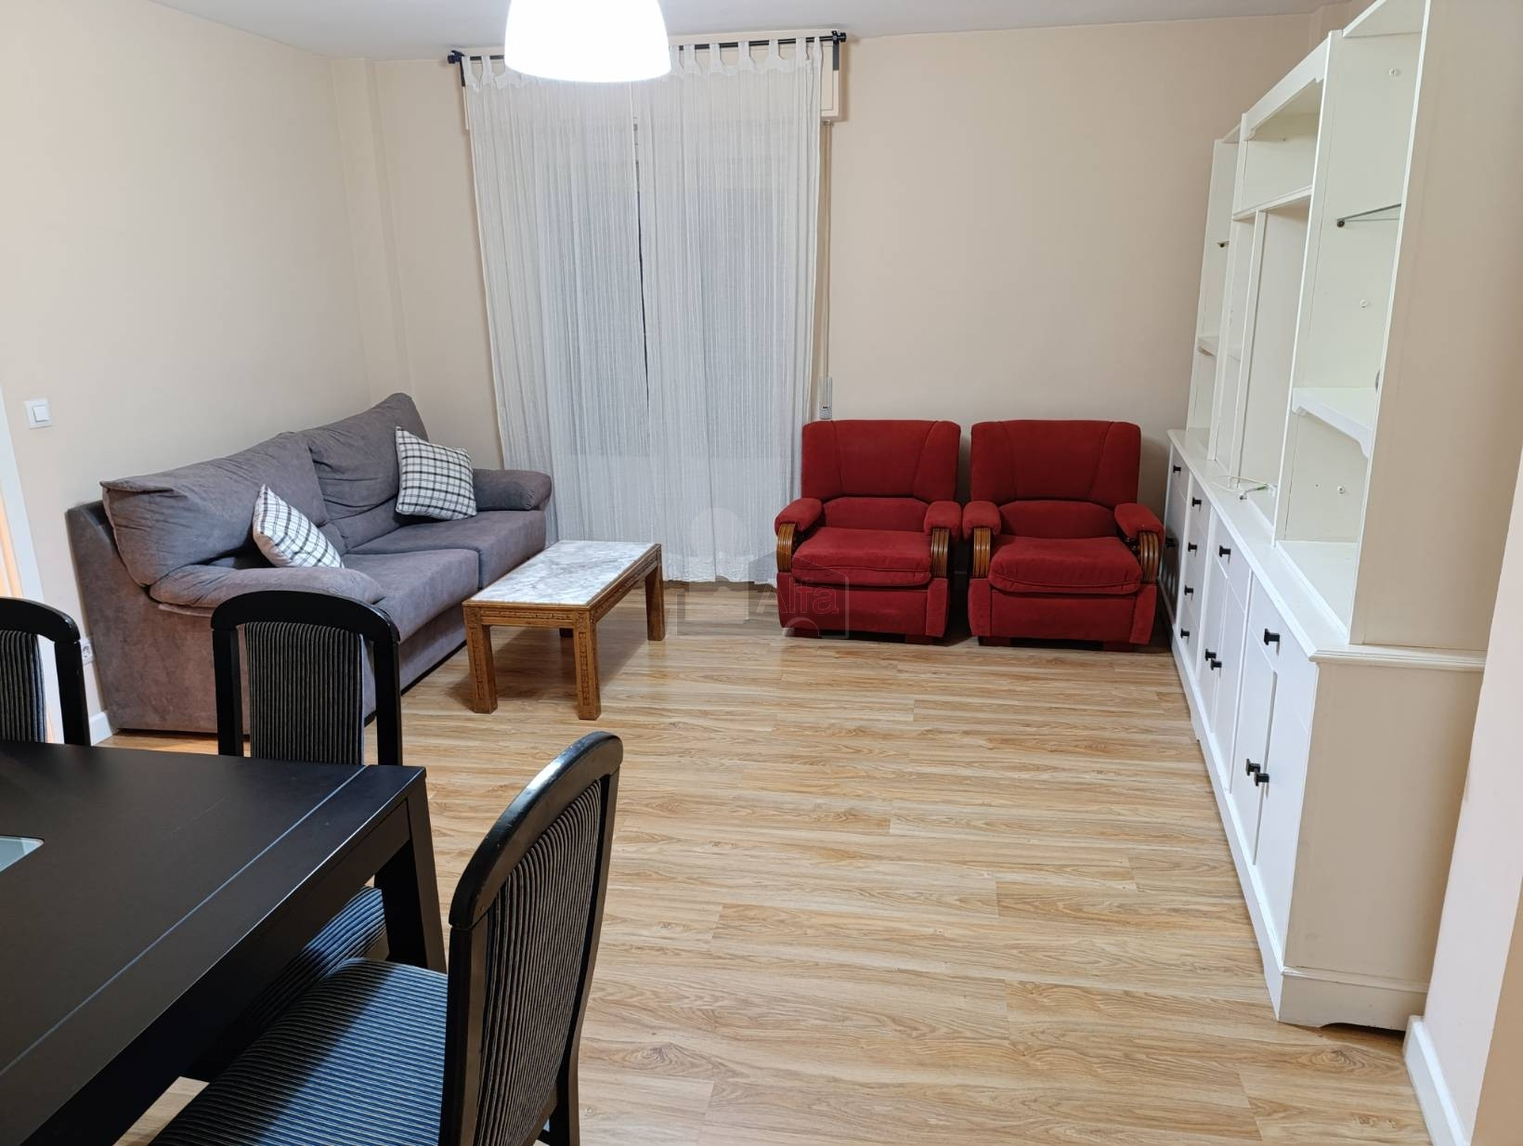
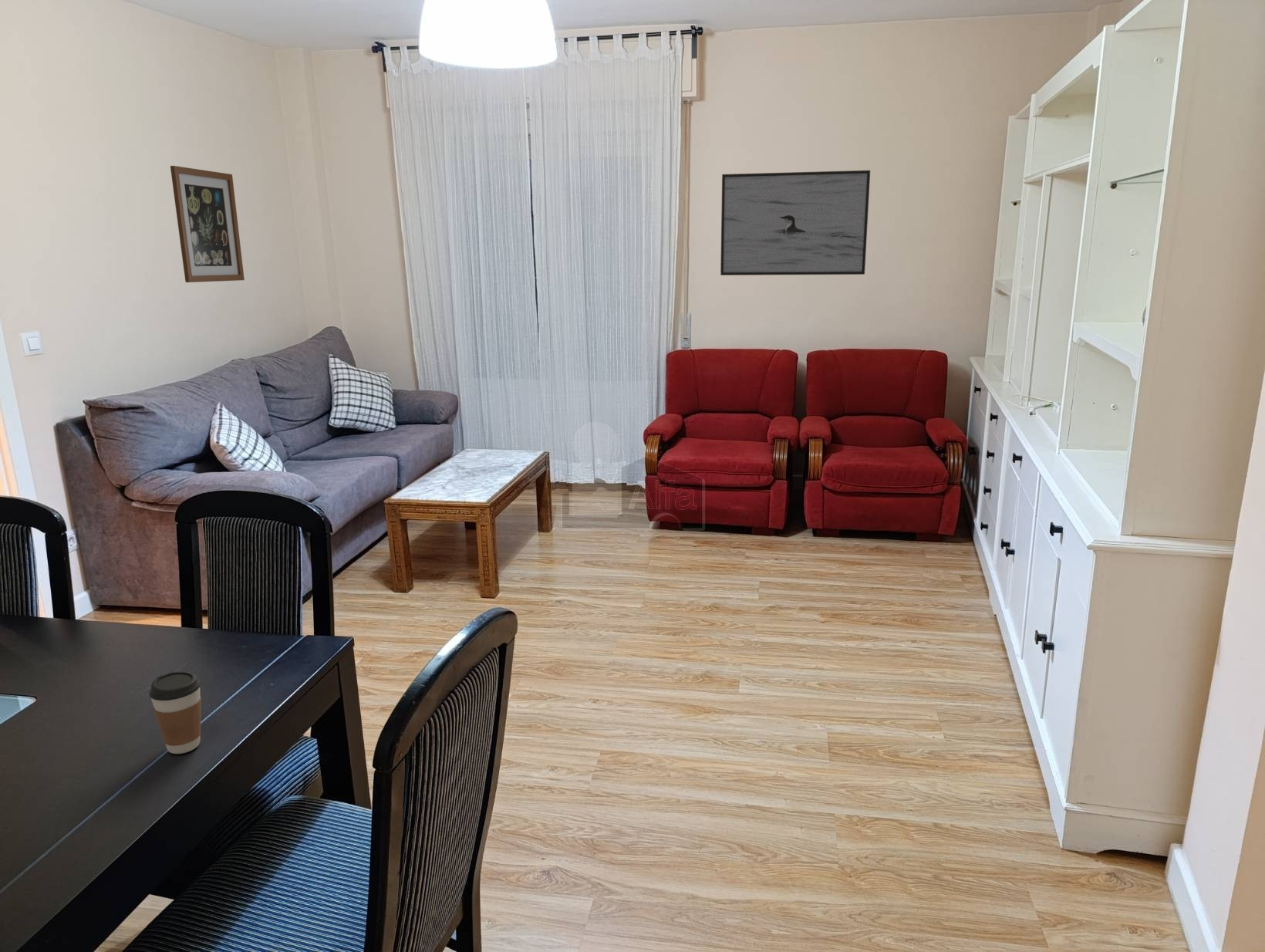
+ wall art [170,165,245,283]
+ coffee cup [148,670,202,755]
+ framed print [720,170,871,276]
